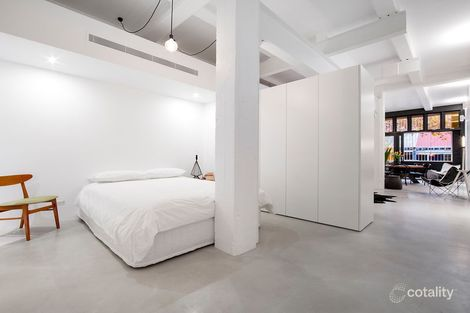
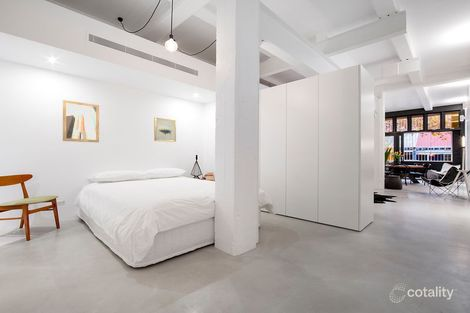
+ wall art [62,99,100,143]
+ wall art [153,117,177,143]
